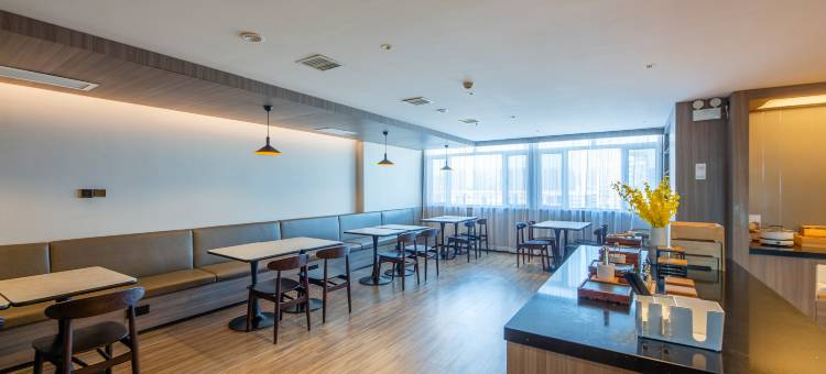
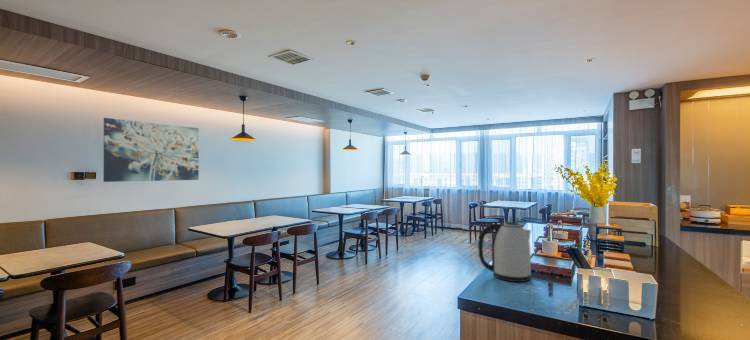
+ wall art [103,117,200,183]
+ kettle [477,221,532,283]
